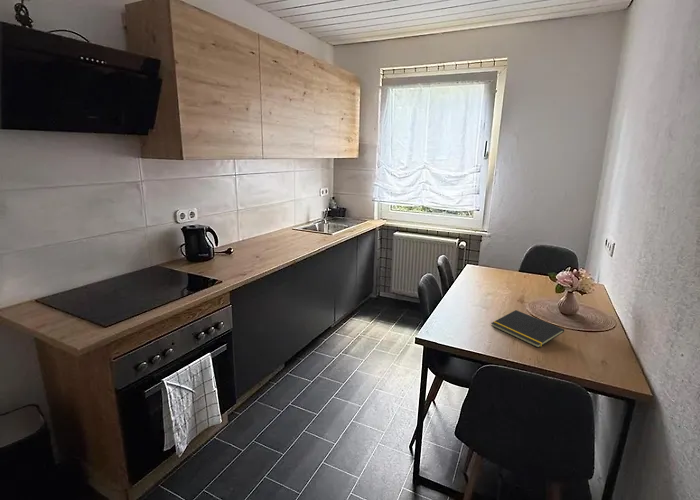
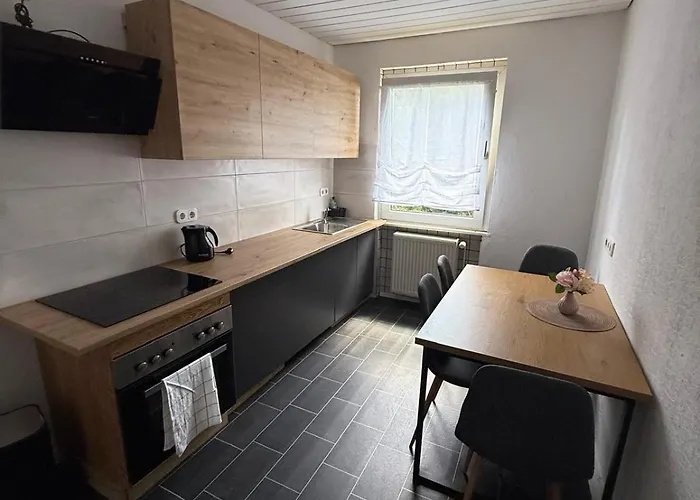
- notepad [490,309,565,349]
